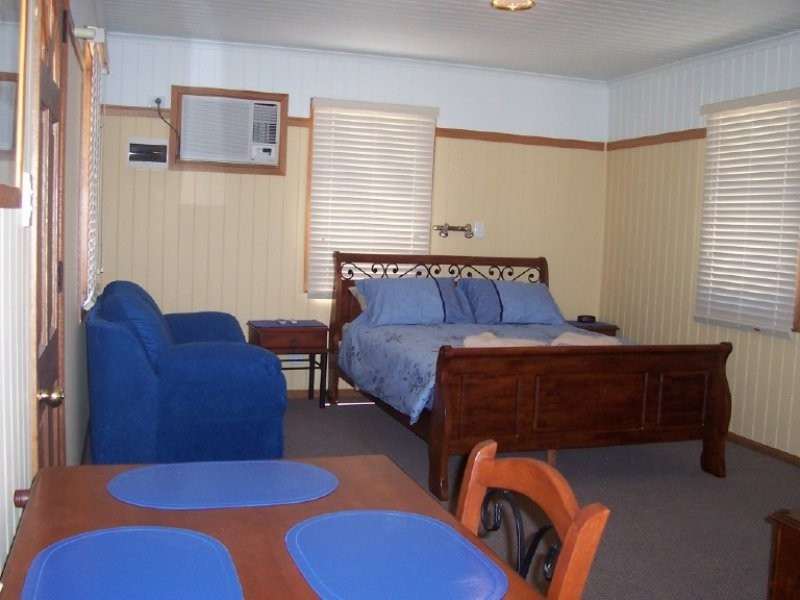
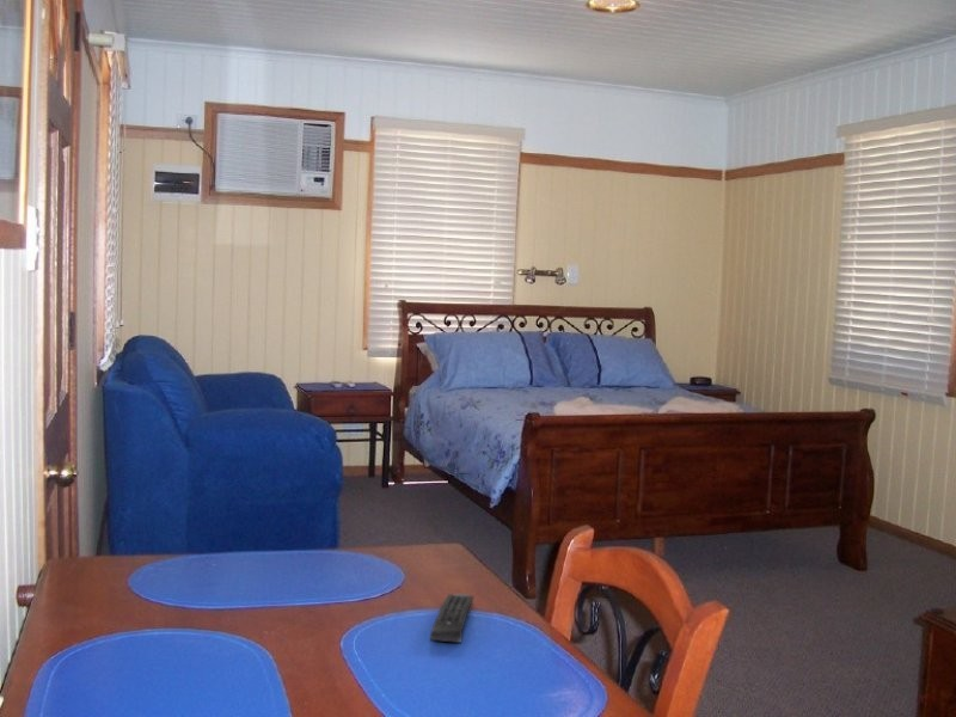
+ remote control [429,593,474,644]
